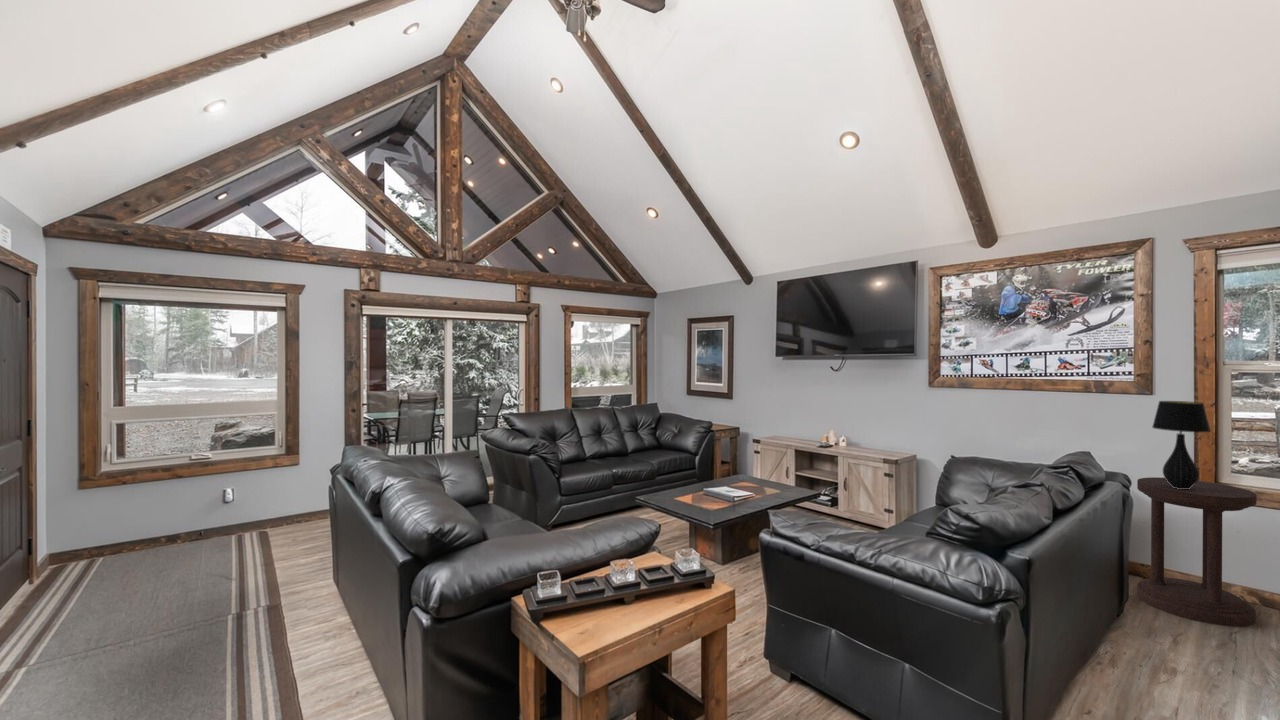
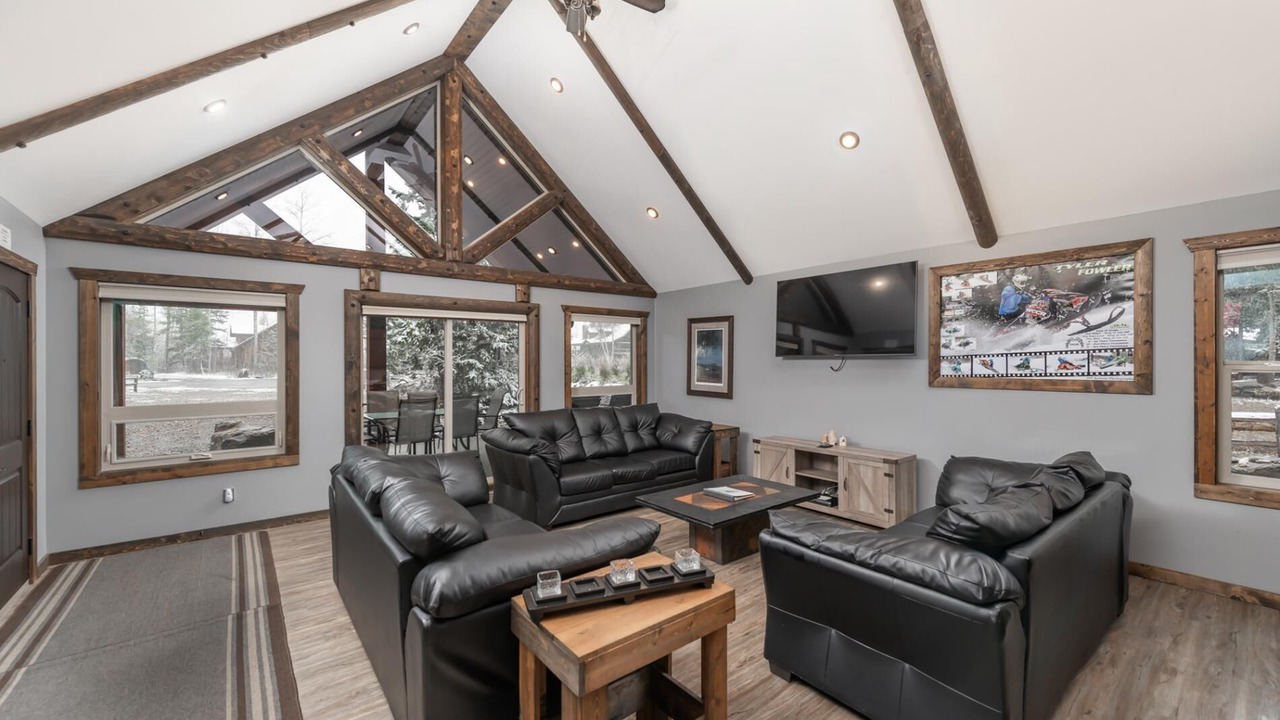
- side table [1136,476,1258,627]
- table lamp [1151,400,1212,489]
